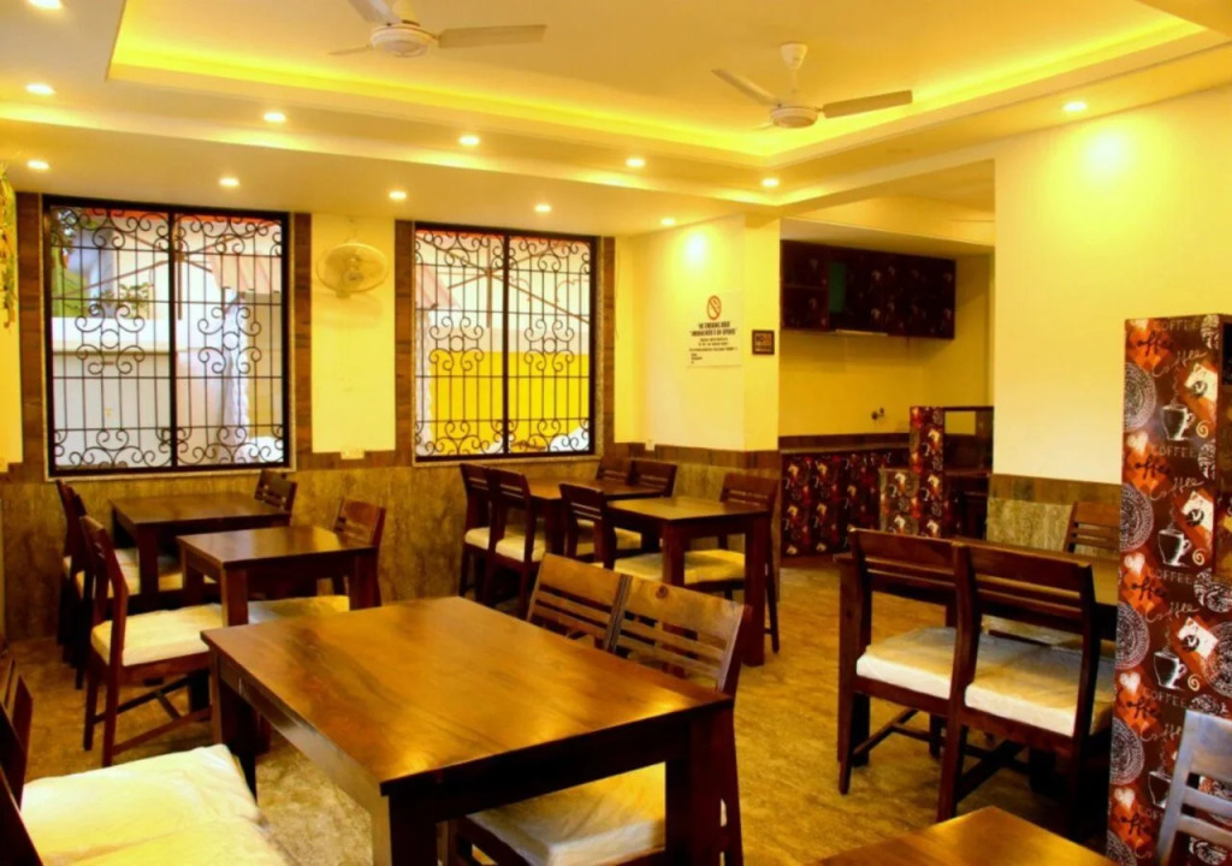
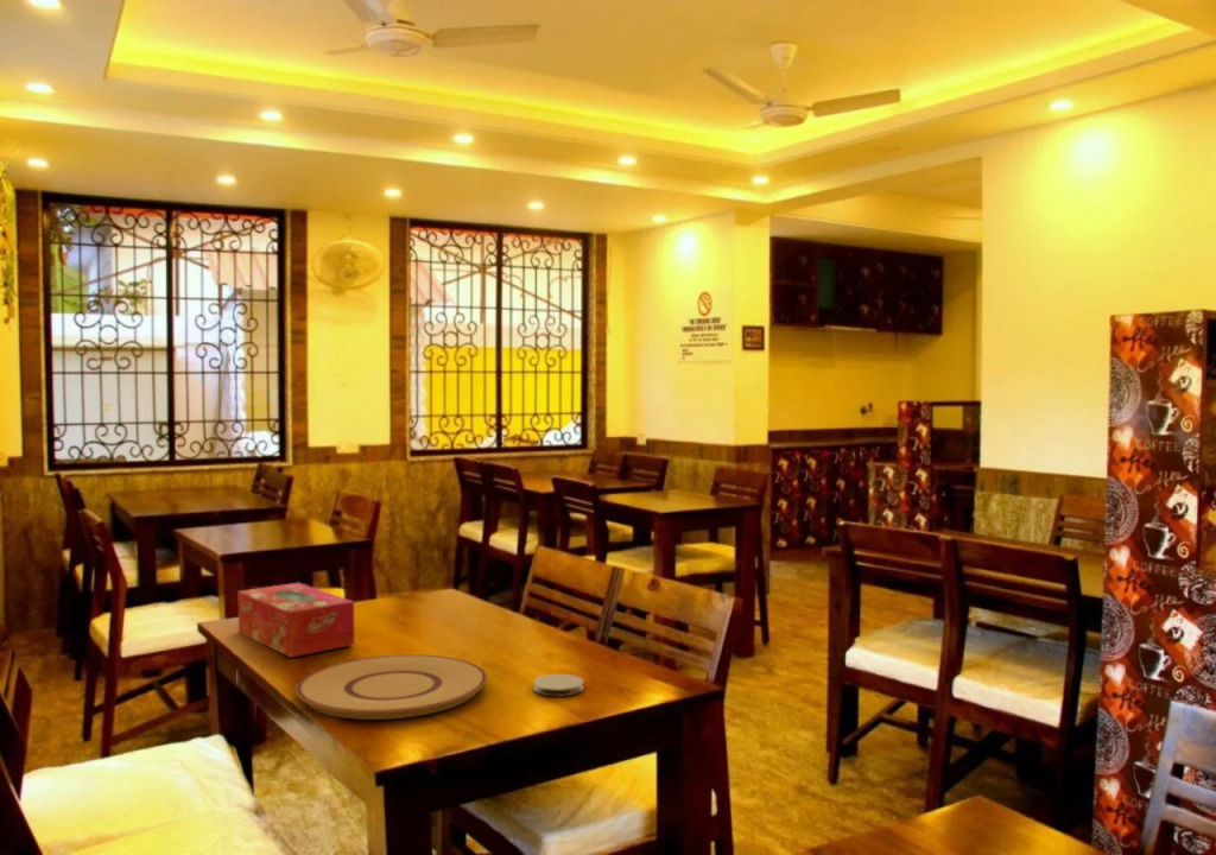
+ tissue box [236,582,355,659]
+ coaster [532,673,584,698]
+ plate [294,653,488,721]
